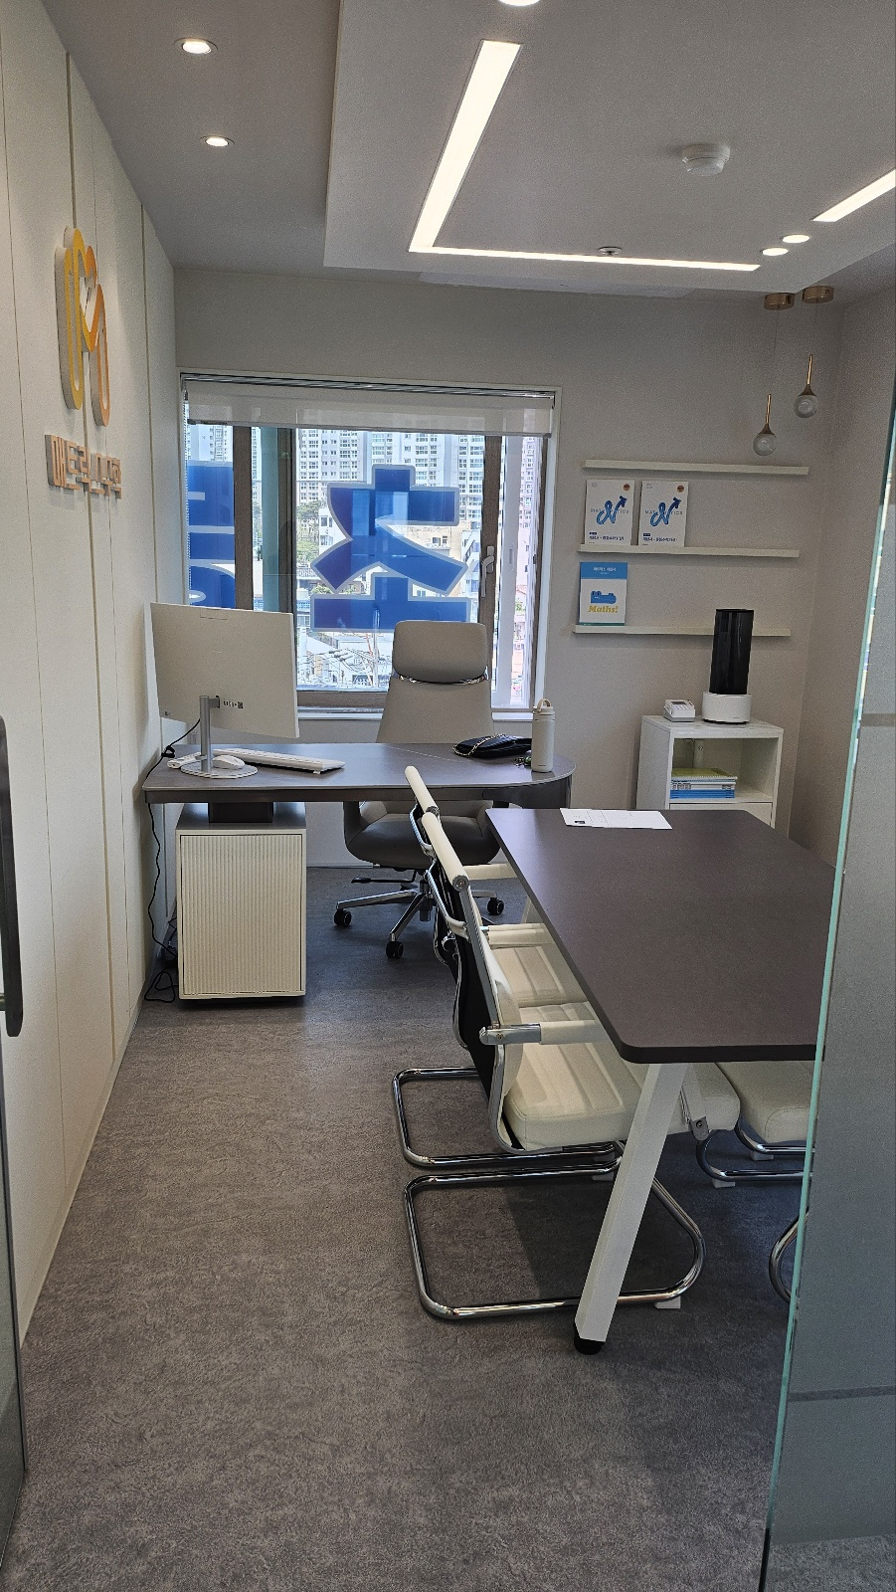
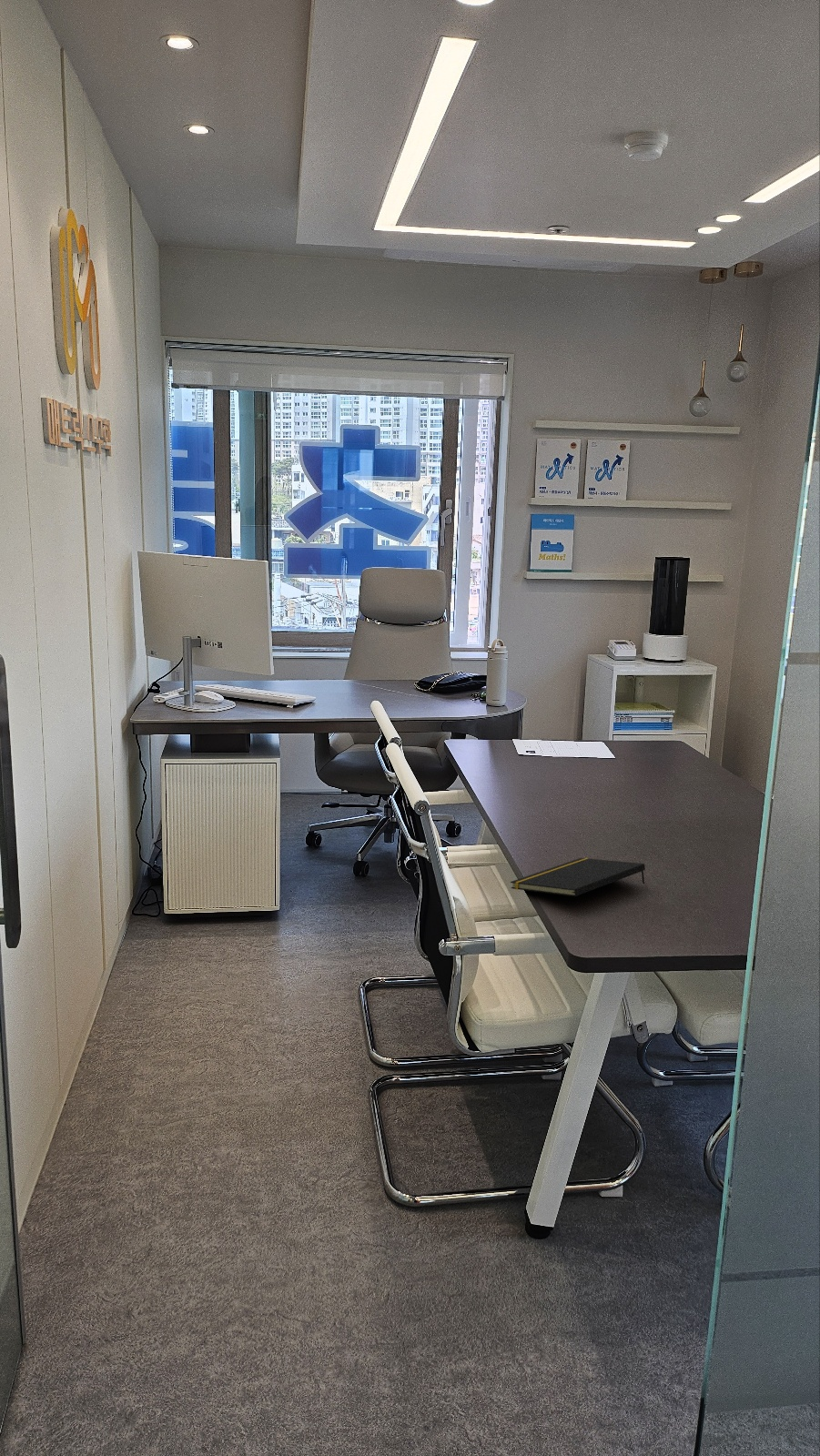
+ notepad [510,857,646,897]
